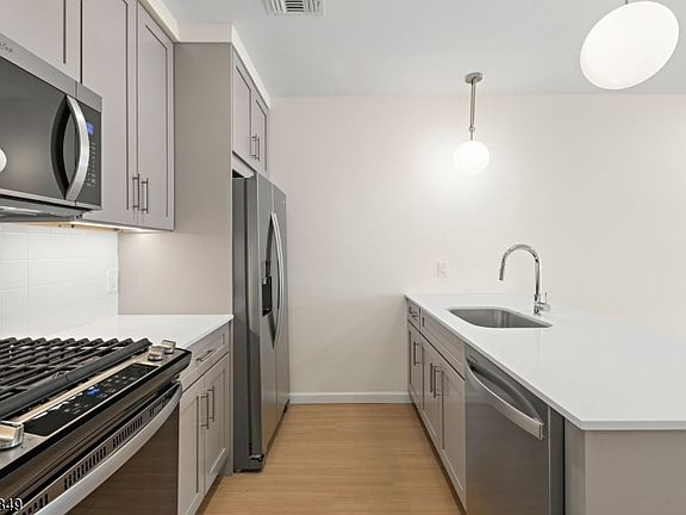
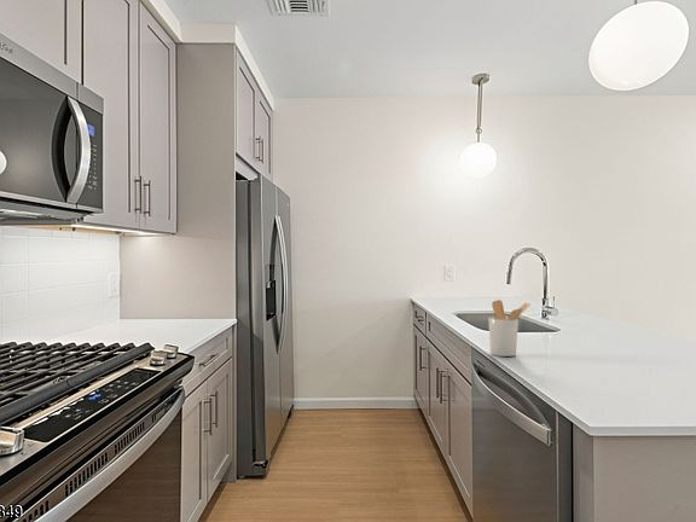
+ utensil holder [487,298,532,358]
